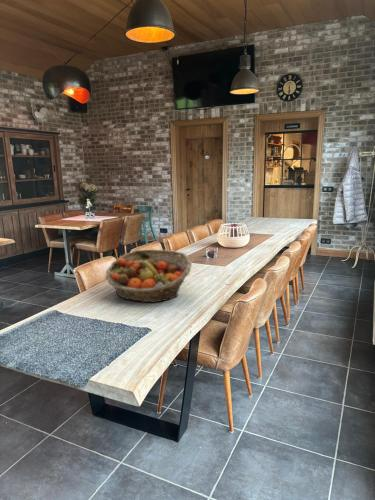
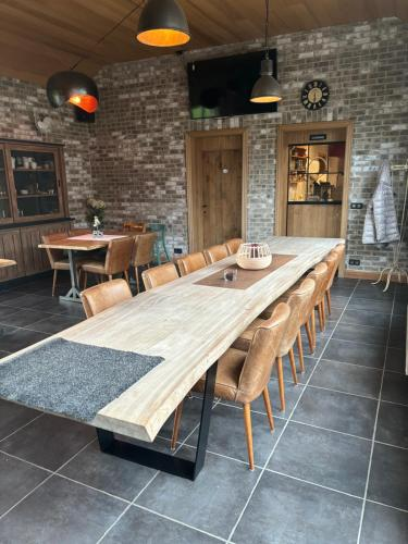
- fruit basket [104,249,193,303]
